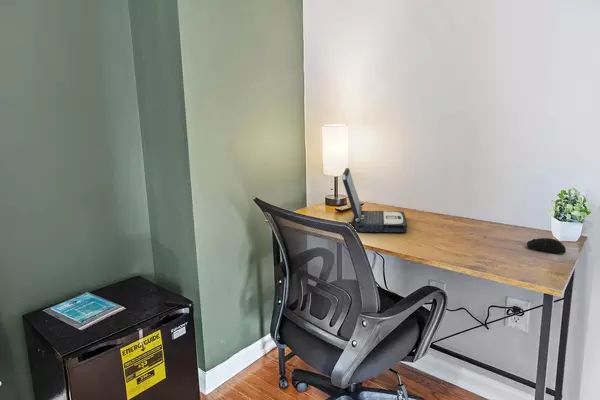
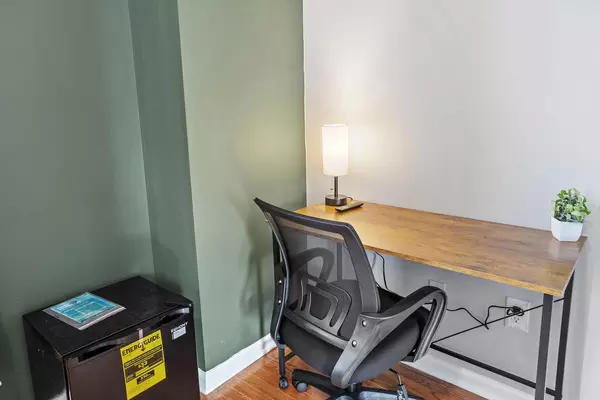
- computer mouse [526,237,567,255]
- laptop [341,167,408,233]
